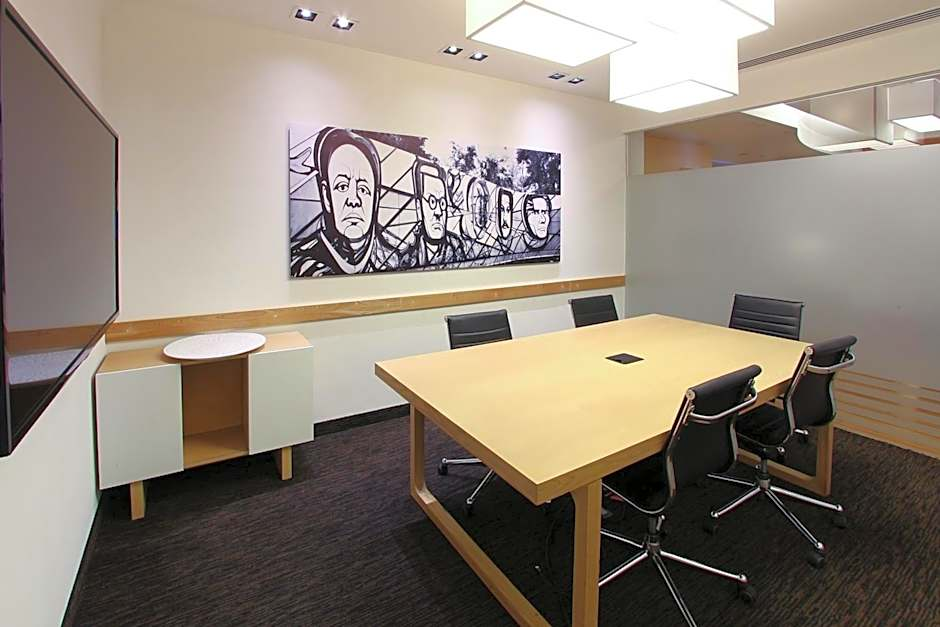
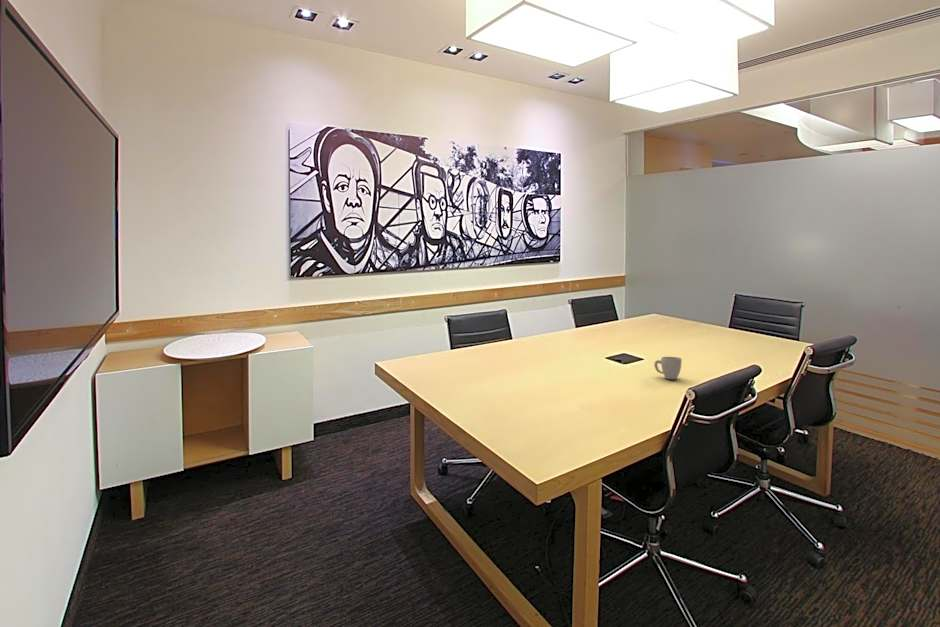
+ mug [653,356,683,380]
